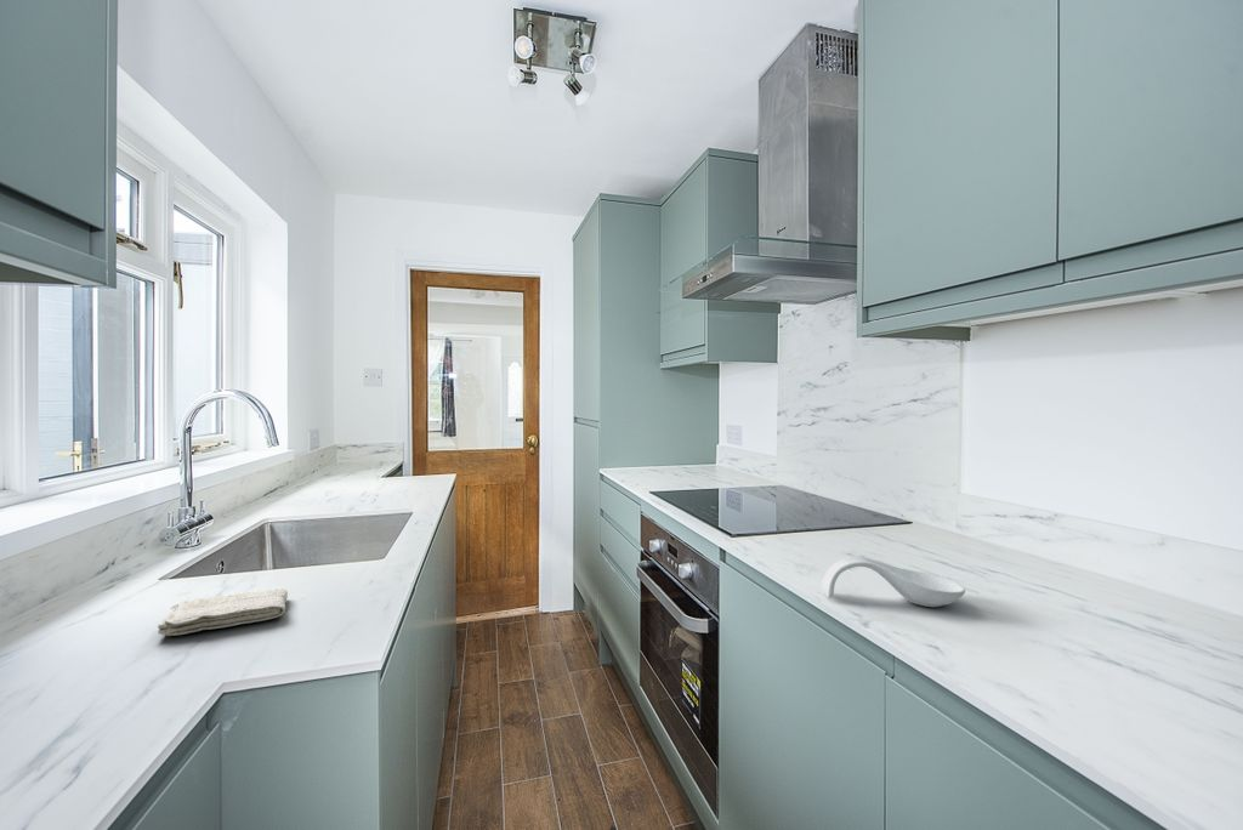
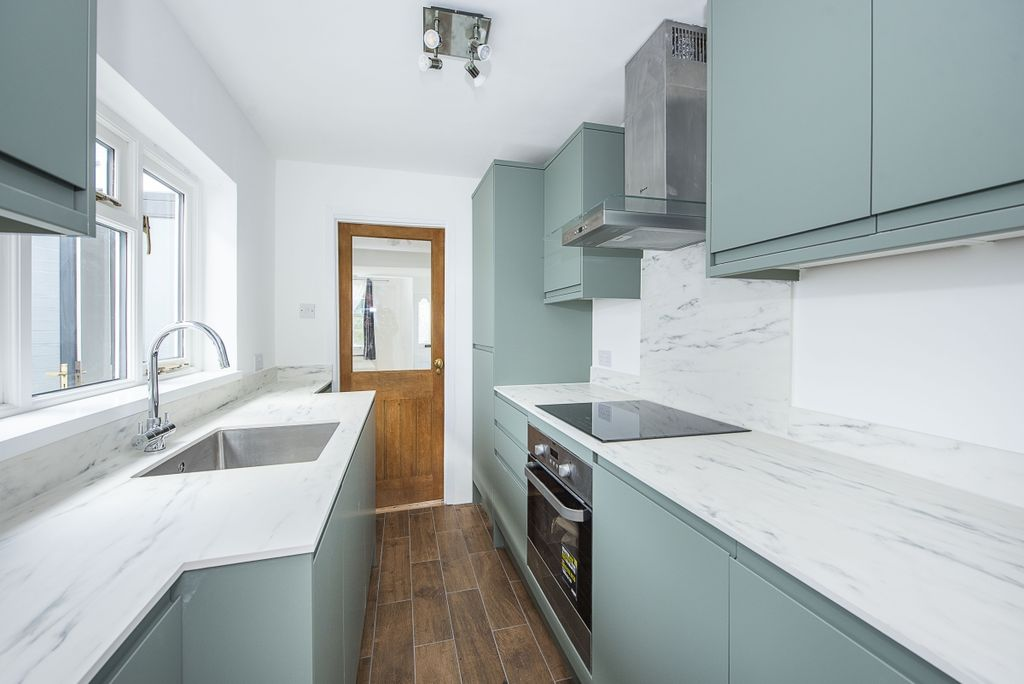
- spoon rest [821,556,966,608]
- washcloth [157,587,289,637]
